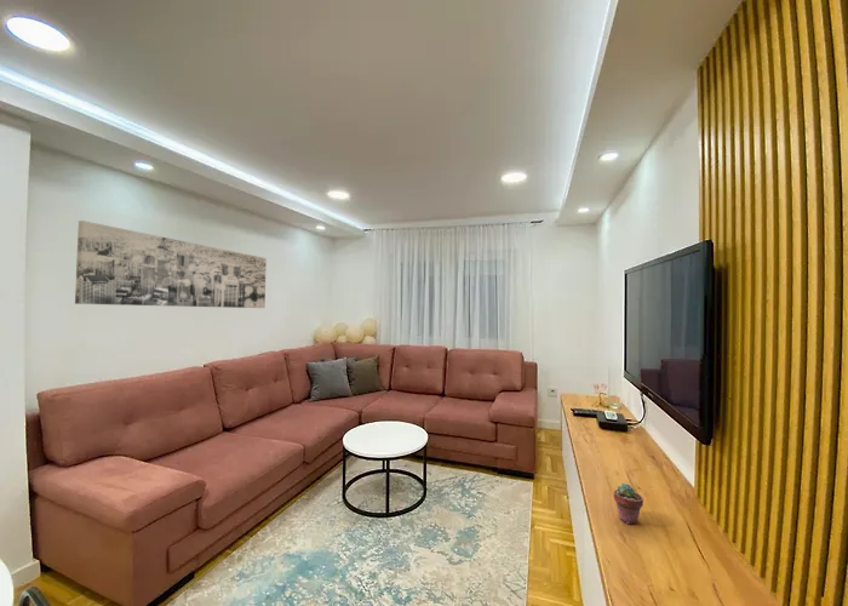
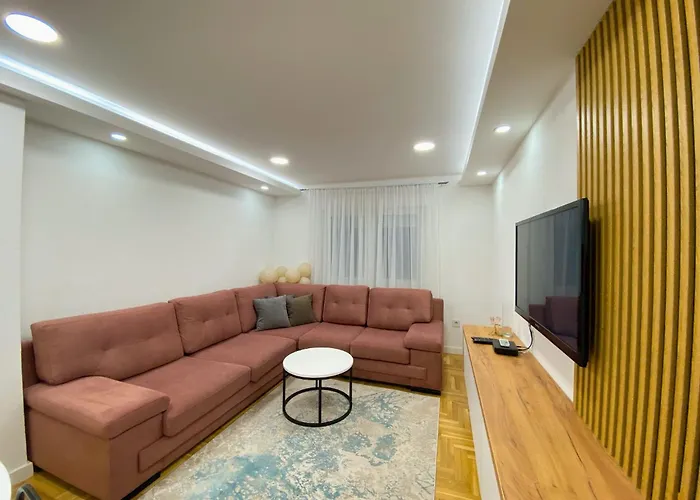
- wall art [74,219,268,309]
- potted succulent [613,482,644,525]
